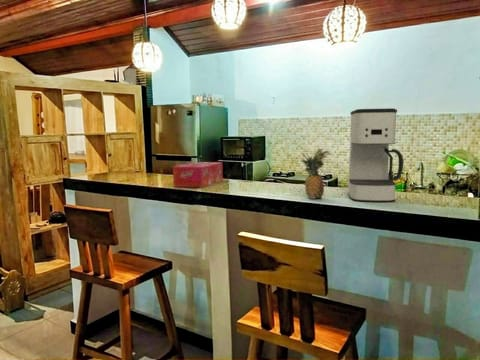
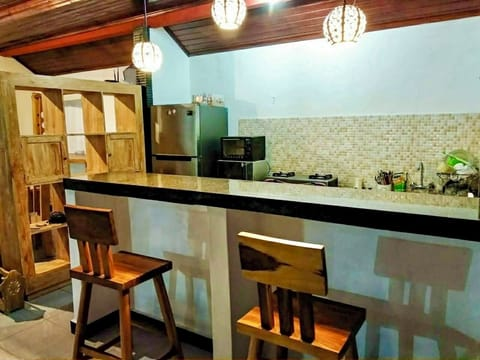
- tissue box [172,161,224,189]
- coffee maker [347,107,405,203]
- fruit [301,147,331,200]
